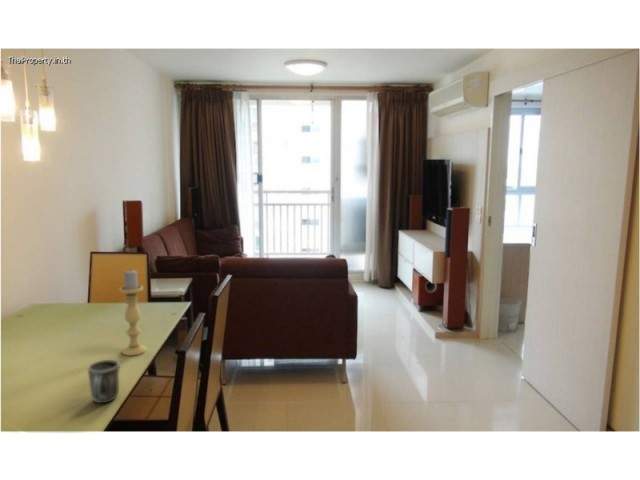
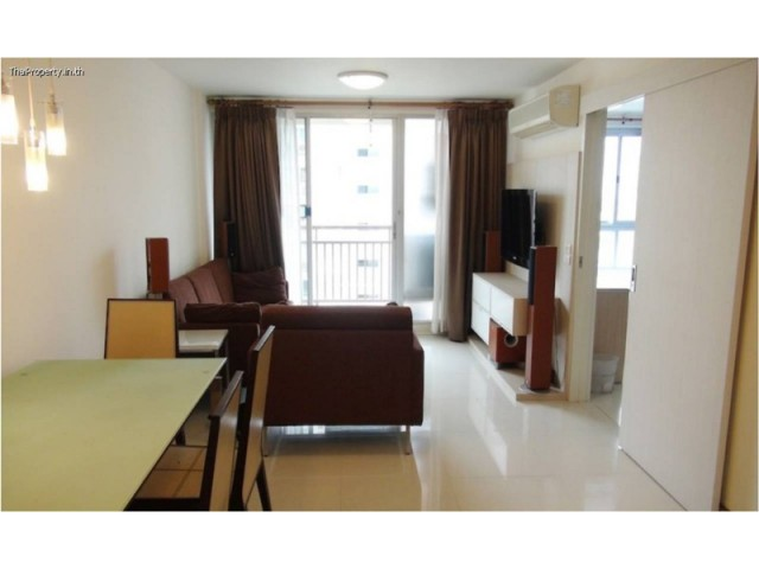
- candle holder [118,268,148,357]
- mug [87,359,121,404]
